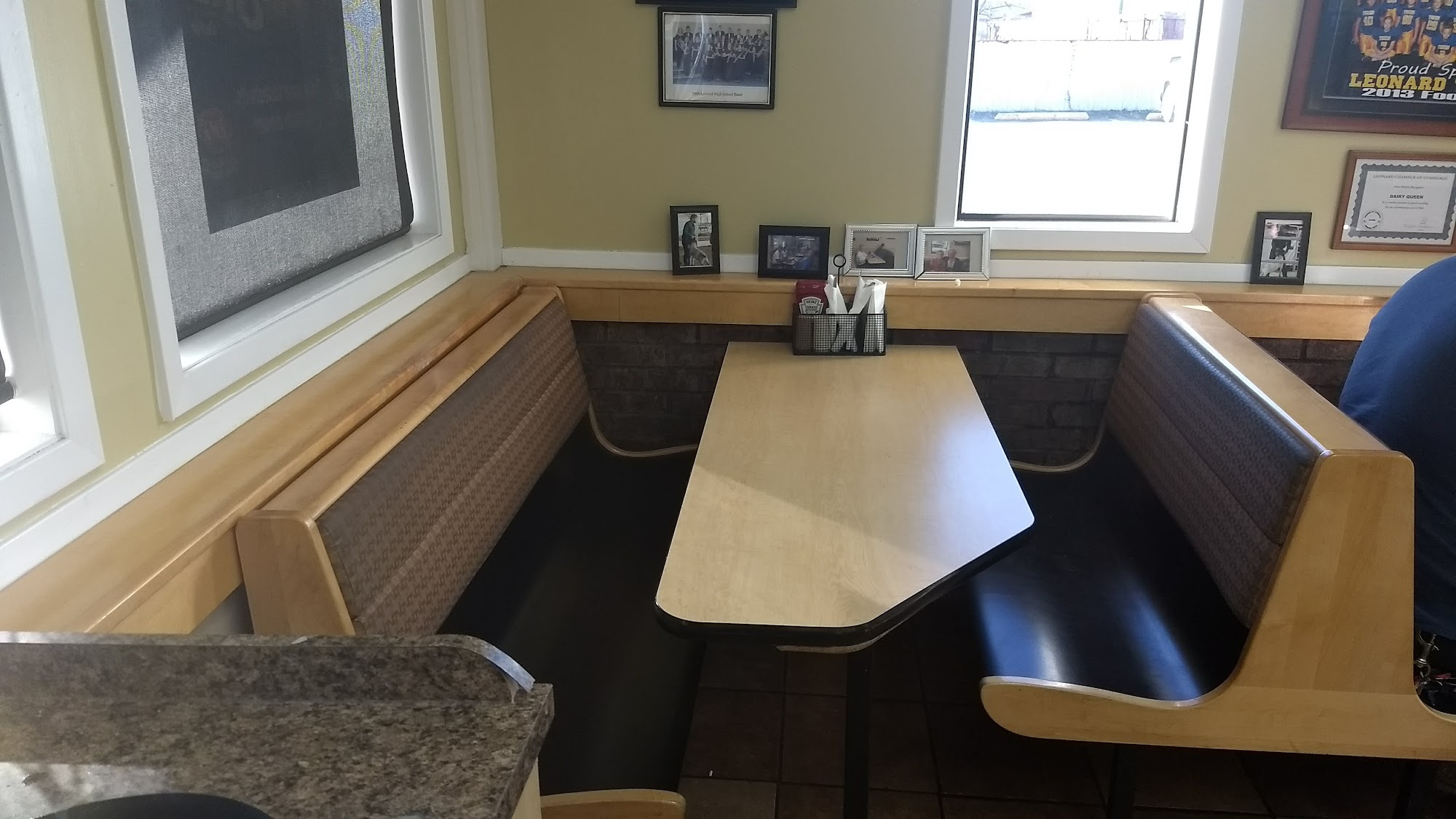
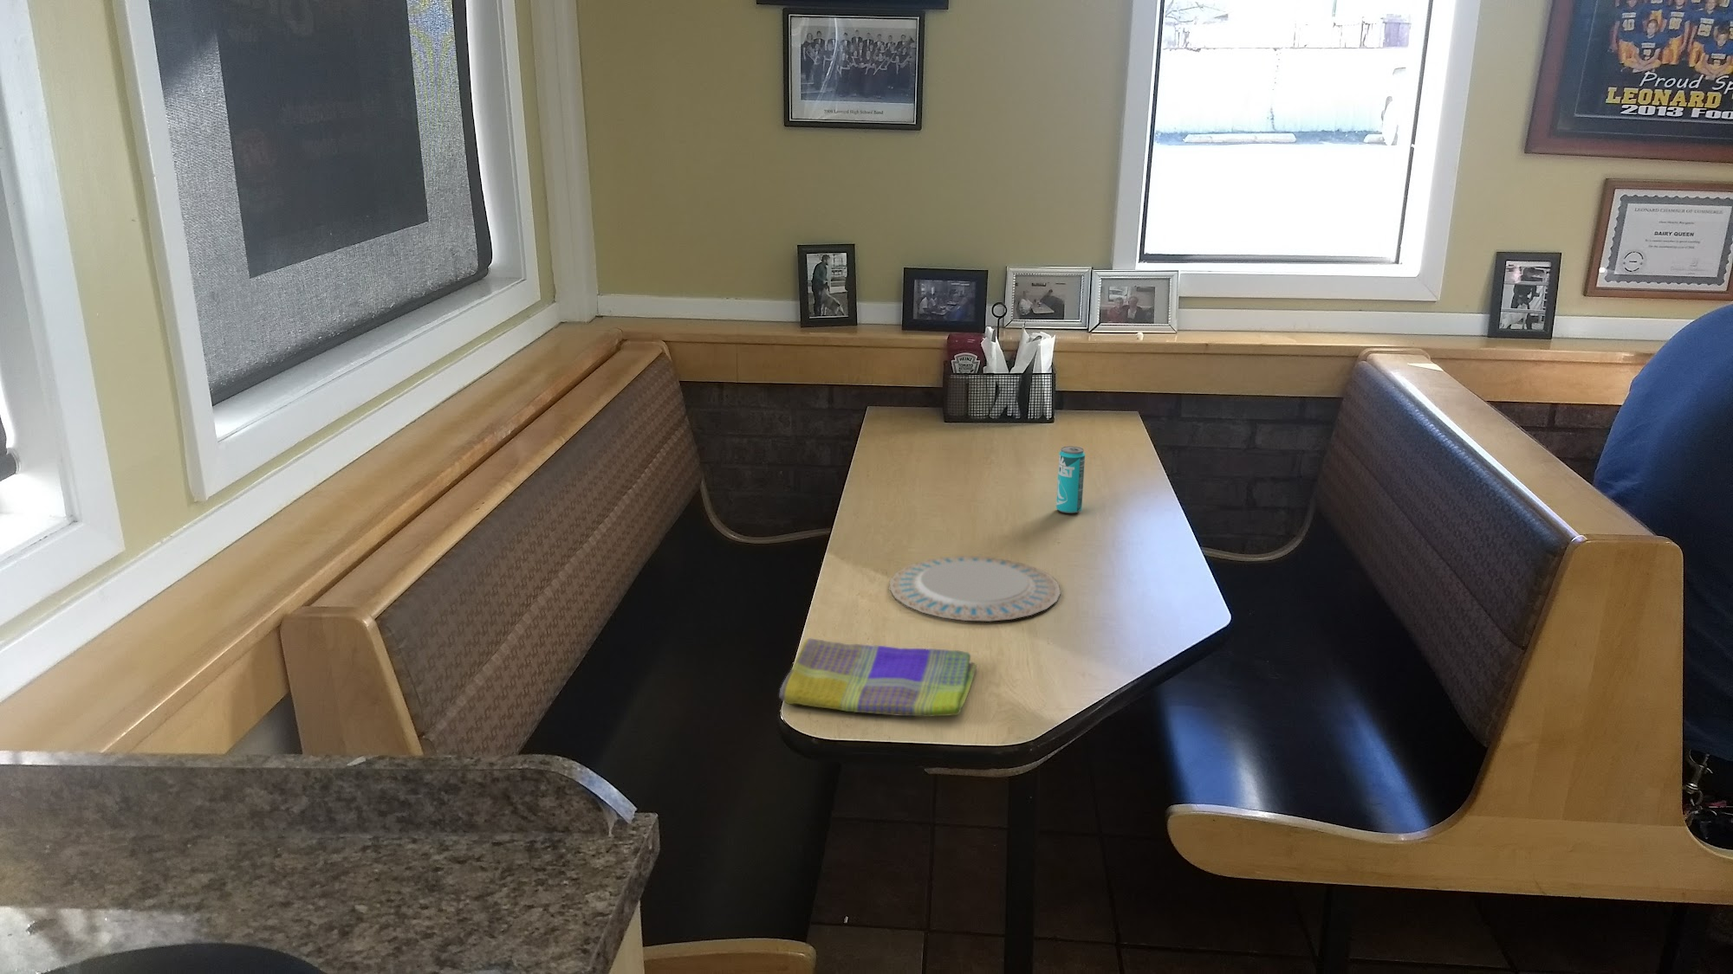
+ chinaware [889,555,1062,622]
+ beverage can [1056,445,1086,514]
+ dish towel [778,637,978,718]
